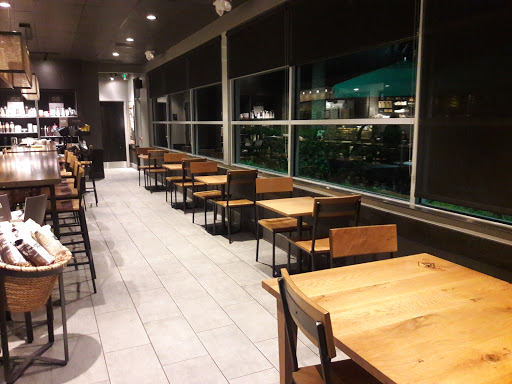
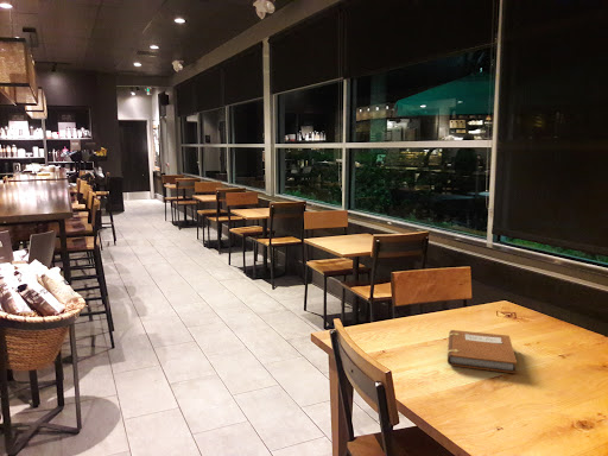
+ notebook [446,329,518,374]
